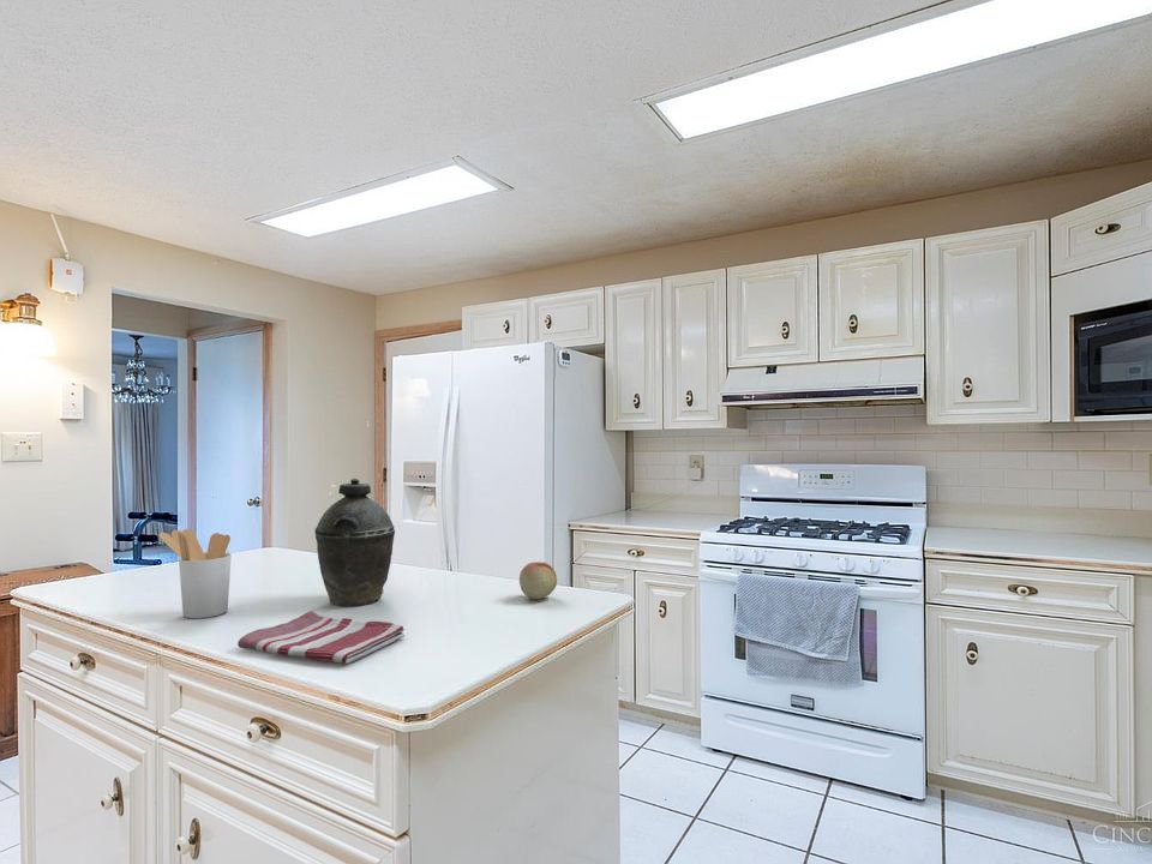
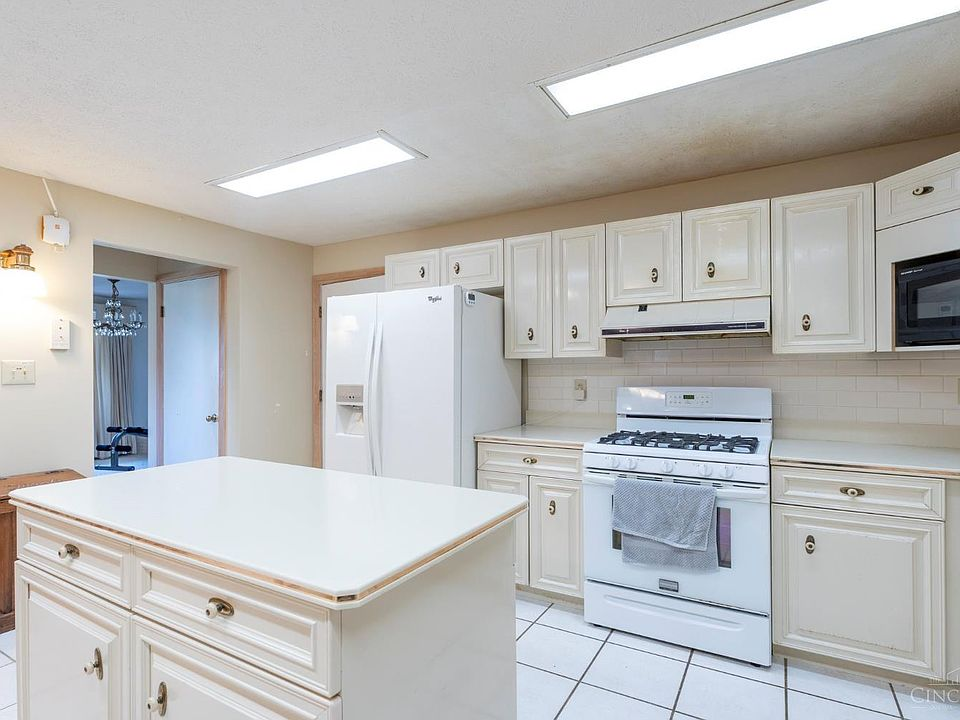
- dish towel [236,611,406,665]
- utensil holder [157,528,233,619]
- kettle [313,478,396,607]
- fruit [518,562,558,601]
